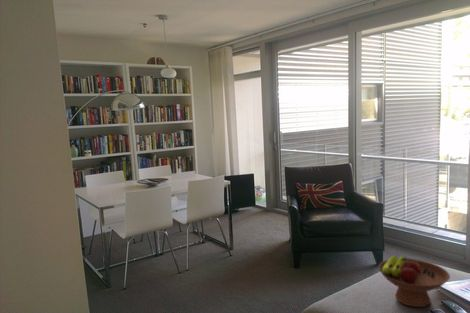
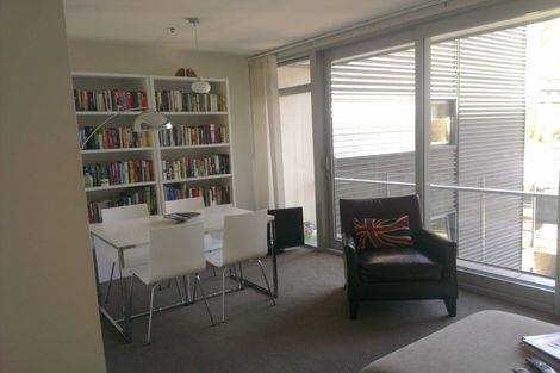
- fruit bowl [377,254,451,308]
